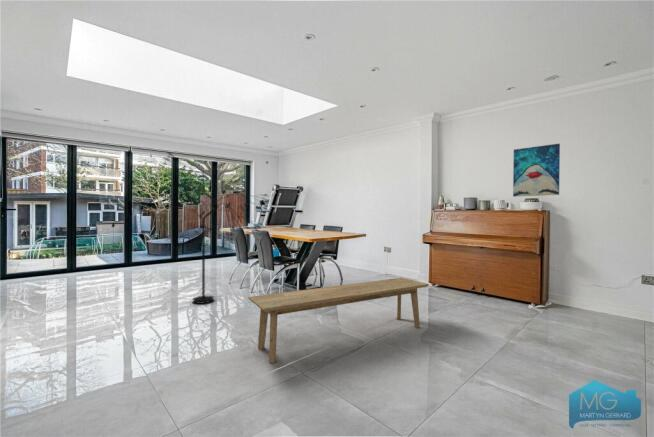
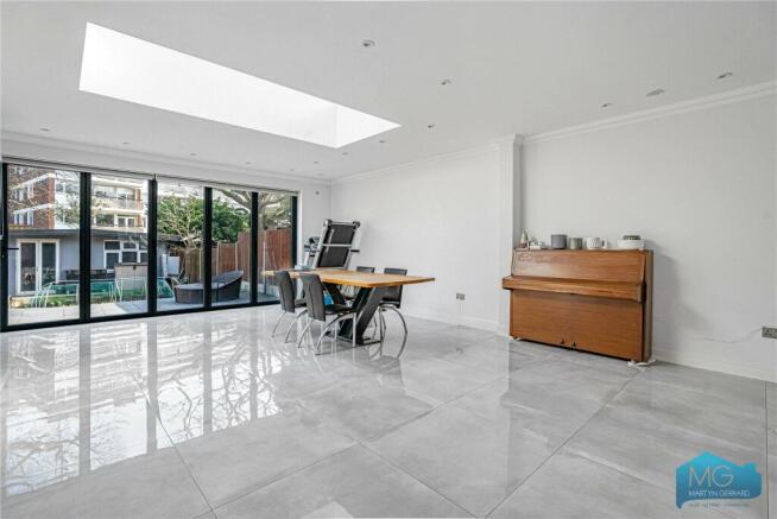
- wall art [512,143,561,198]
- floor lamp [162,151,269,305]
- bench [247,277,430,364]
